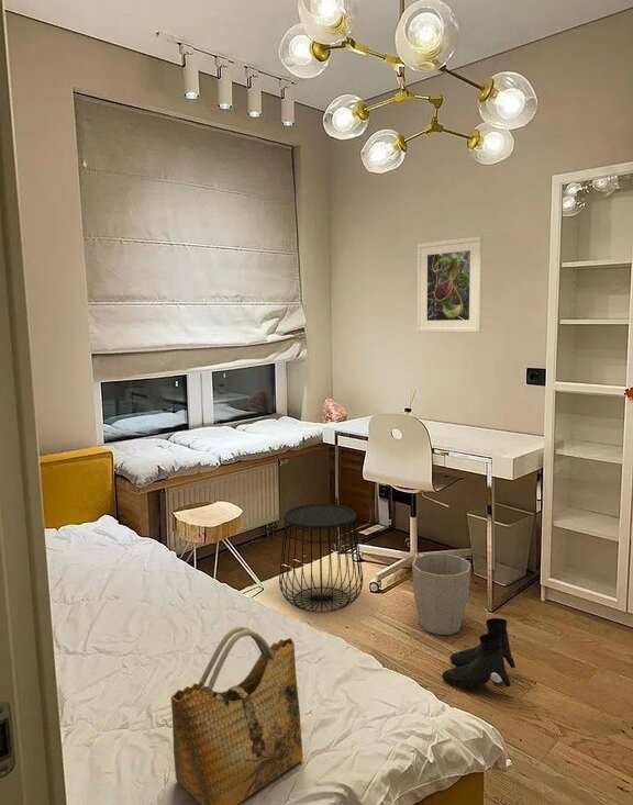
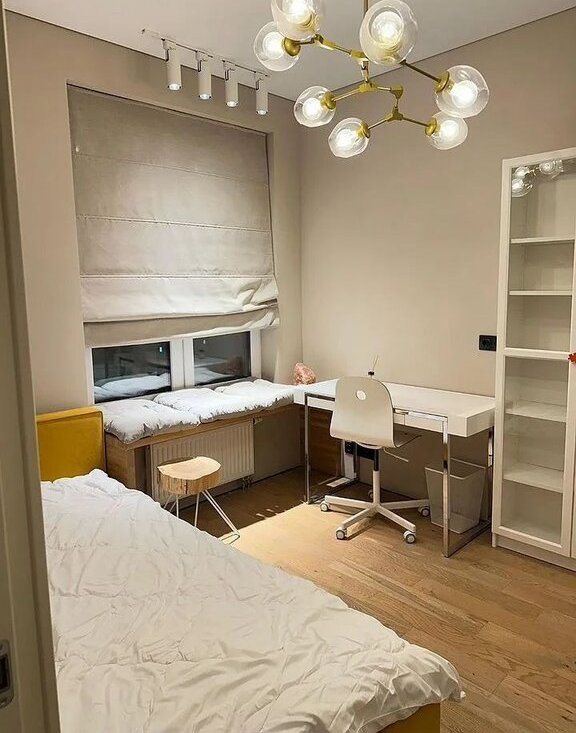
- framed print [417,235,484,334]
- boots [441,617,517,689]
- grocery bag [170,625,304,805]
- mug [411,552,473,636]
- side table [278,503,364,613]
